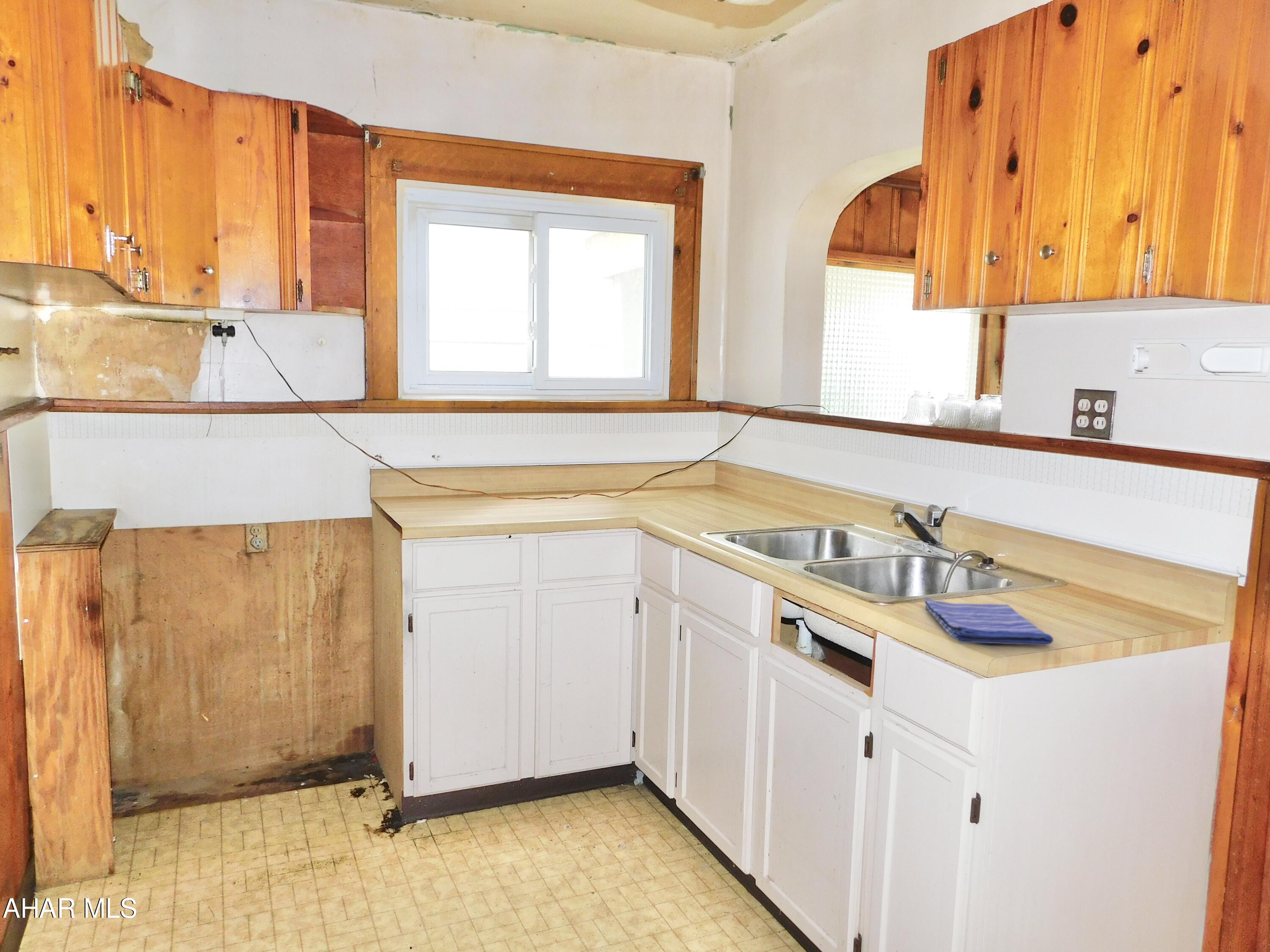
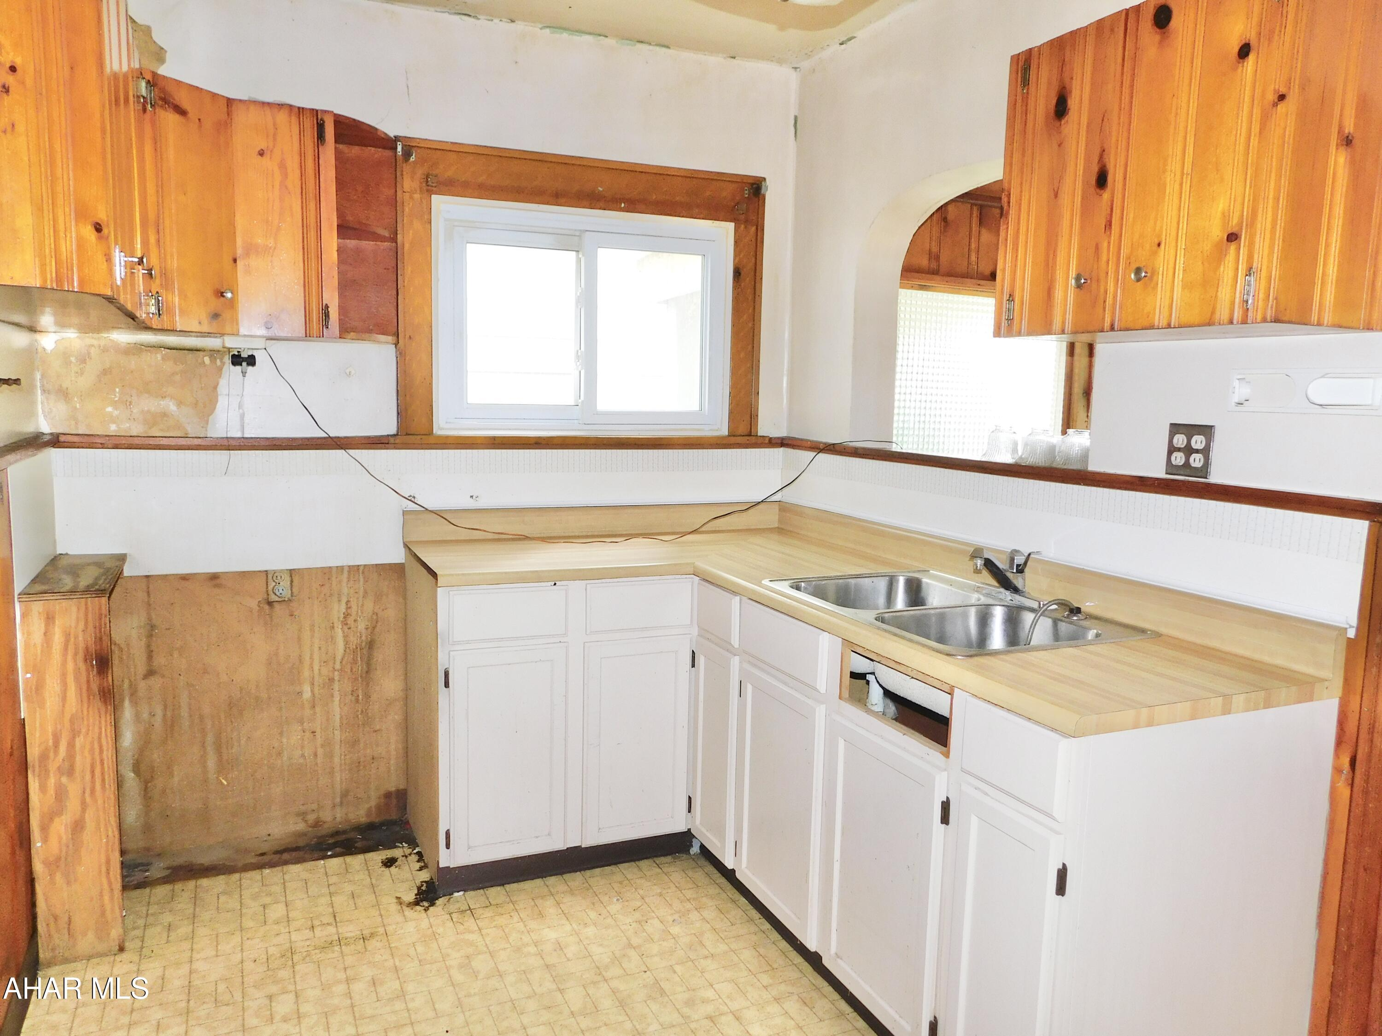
- dish towel [925,598,1054,646]
